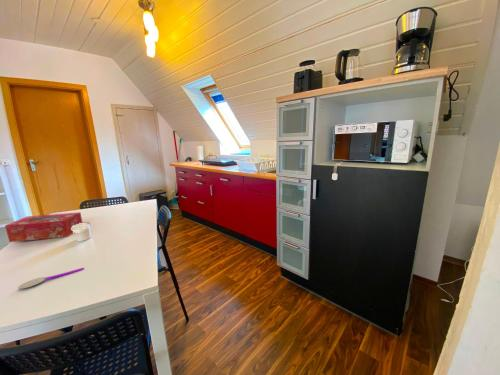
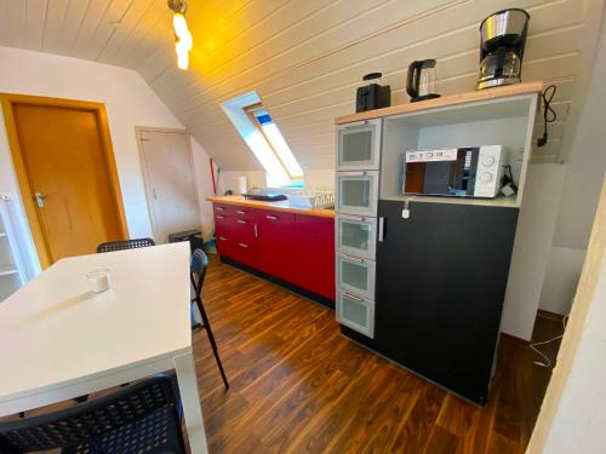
- tissue box [4,211,83,243]
- spoon [17,267,85,290]
